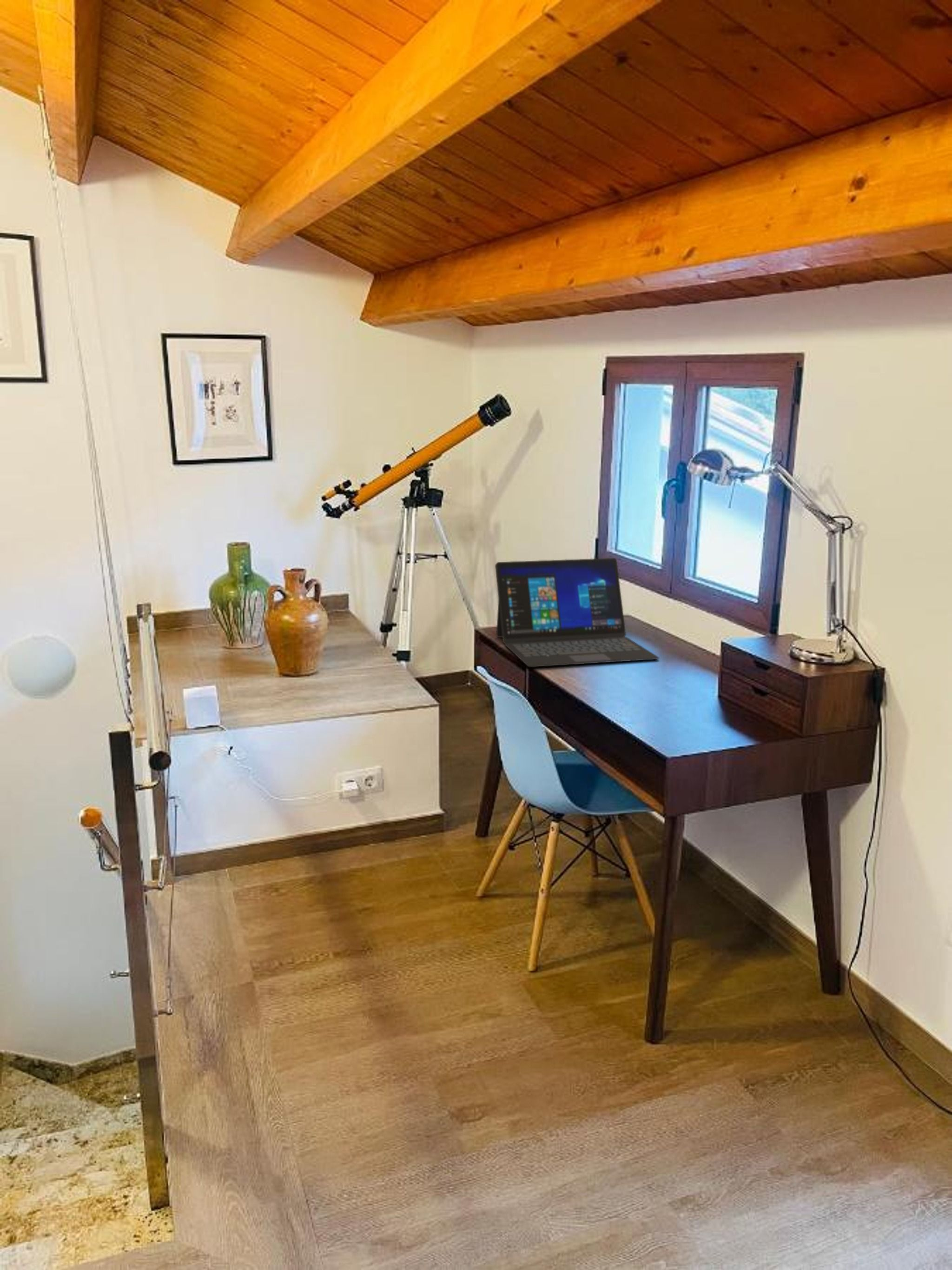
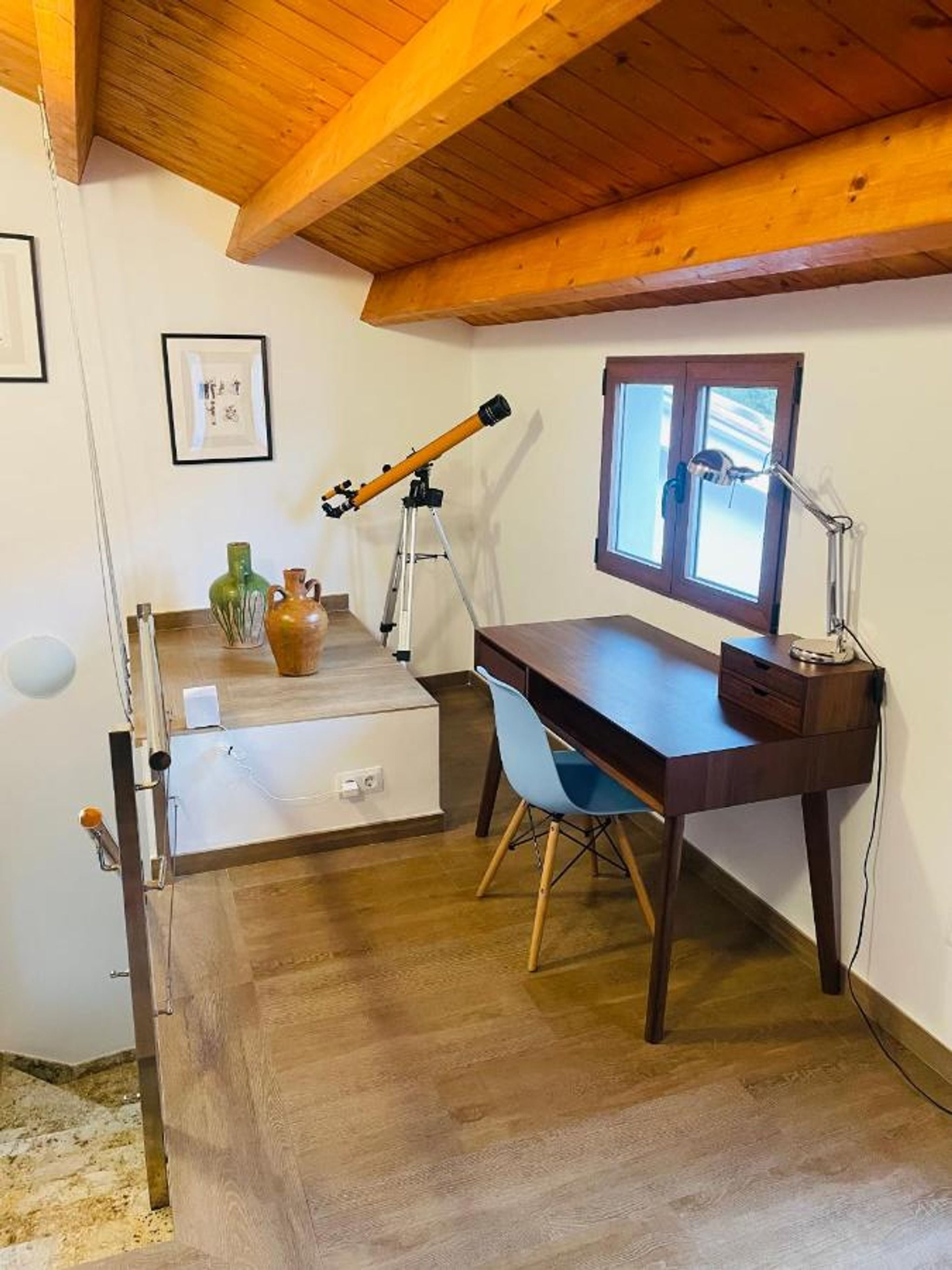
- laptop [495,558,660,667]
